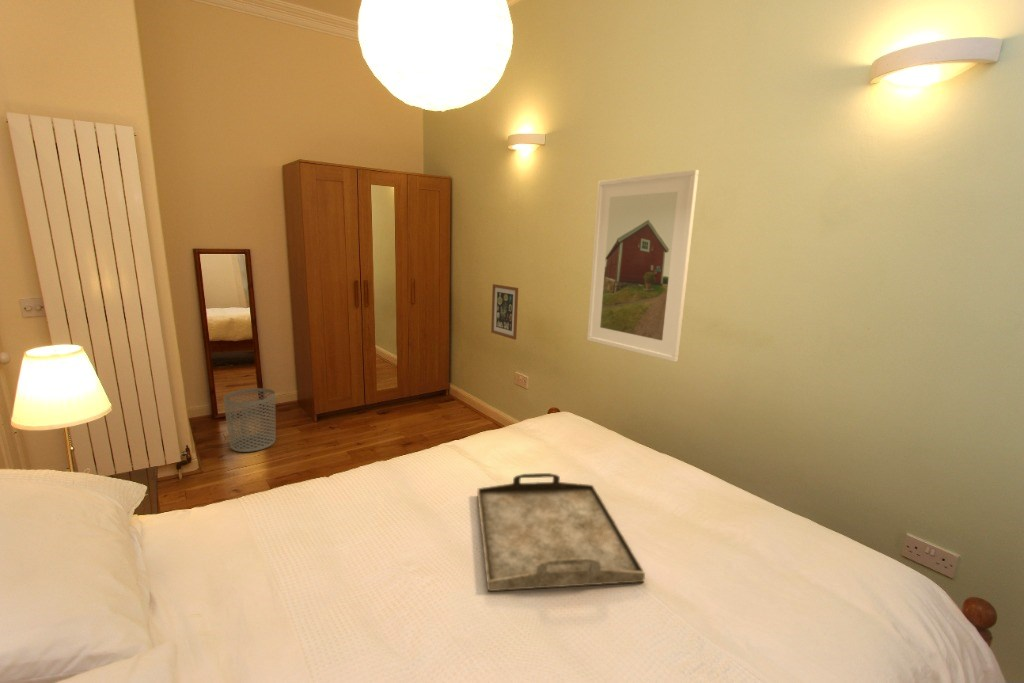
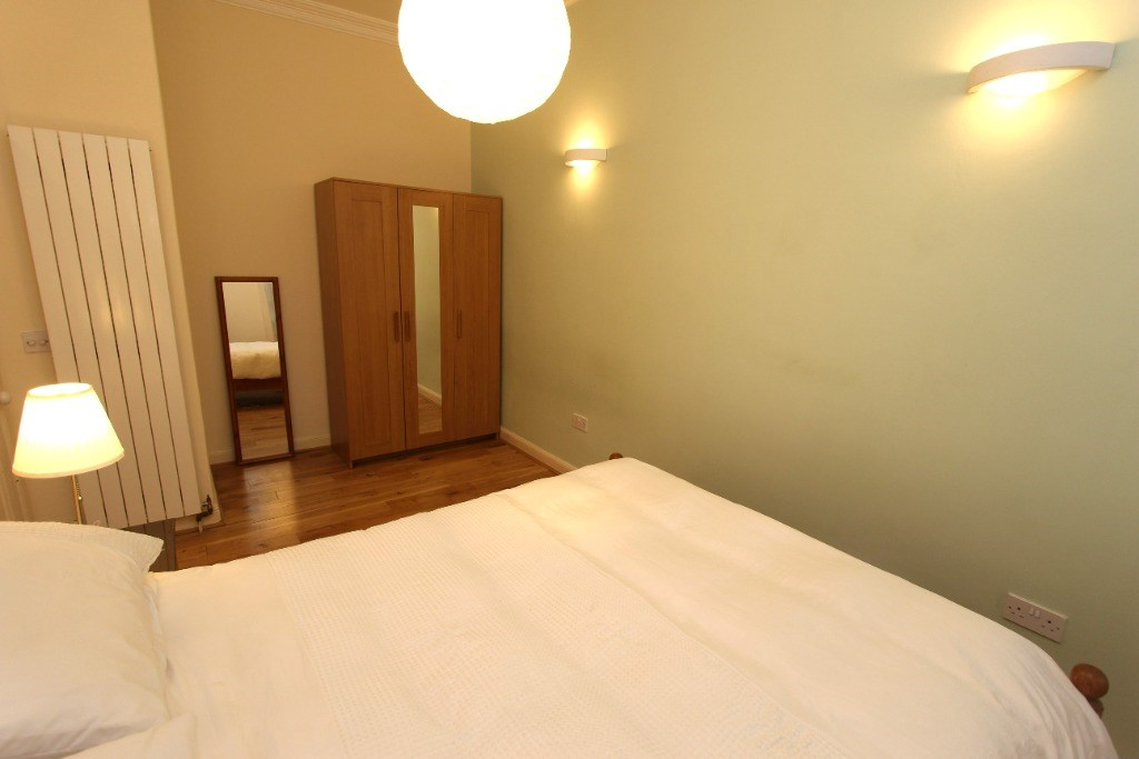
- waste bin [222,387,277,453]
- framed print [586,169,700,363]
- wall art [490,283,519,341]
- serving tray [476,472,646,592]
